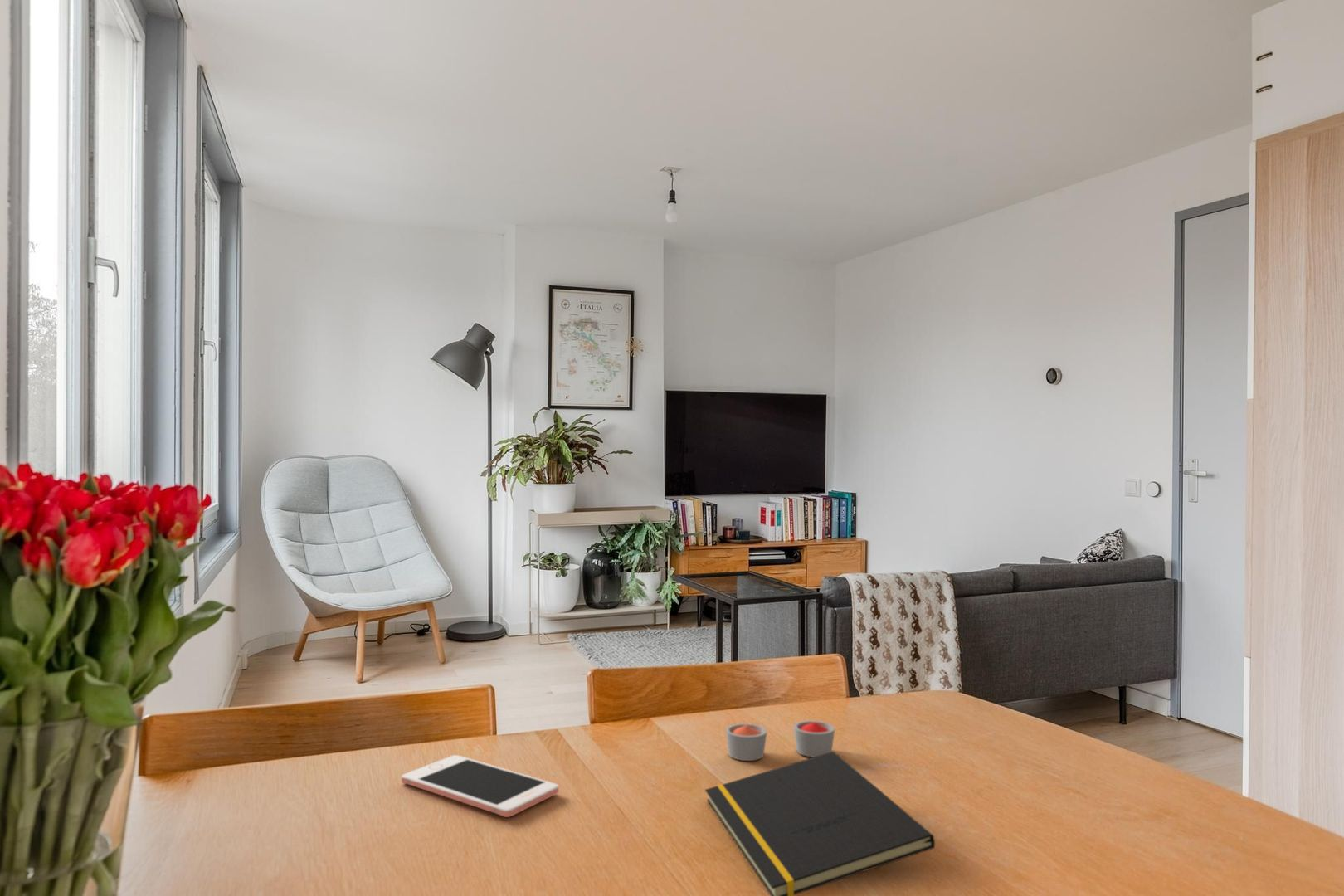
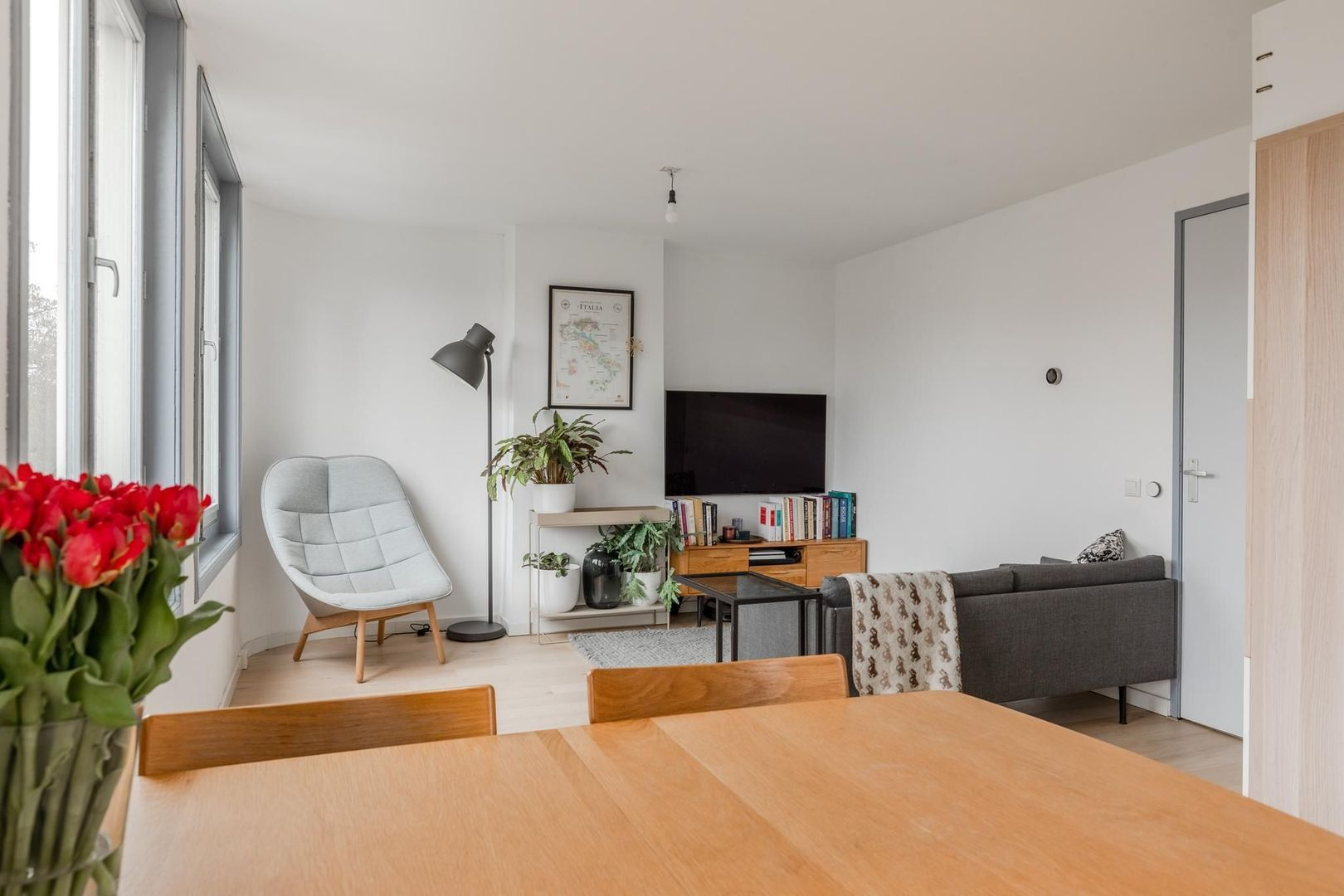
- notepad [704,751,936,896]
- candle [725,720,835,762]
- cell phone [401,754,559,818]
